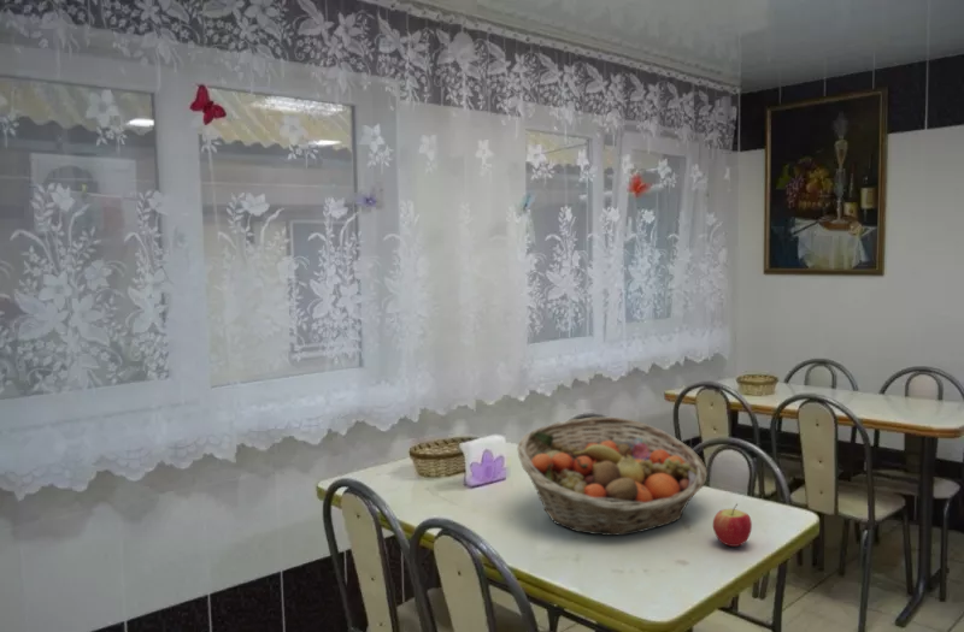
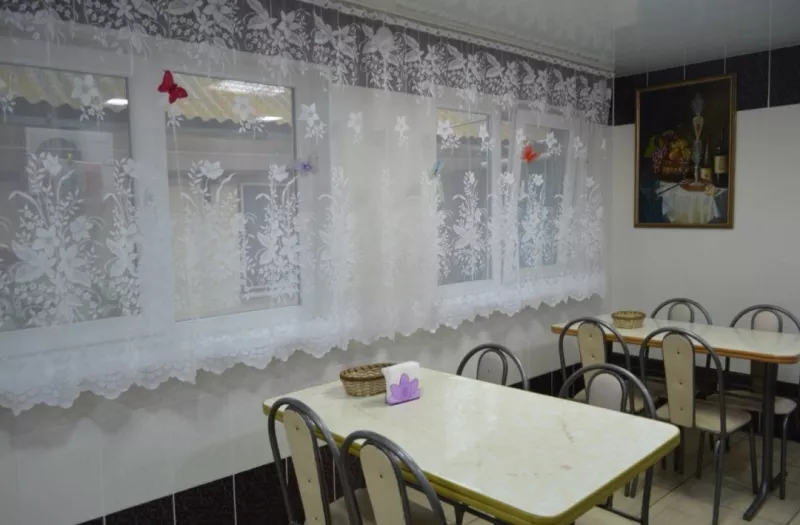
- apple [712,503,753,548]
- fruit basket [516,415,709,537]
